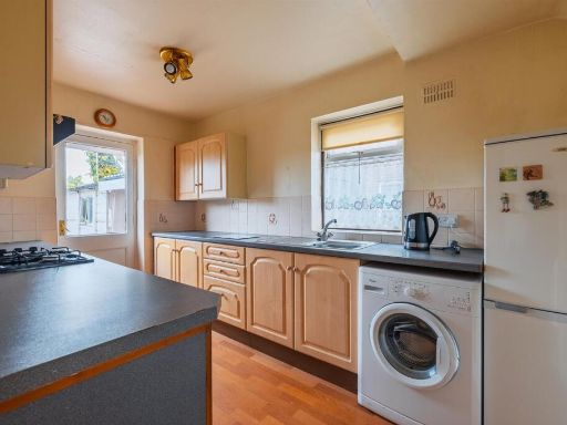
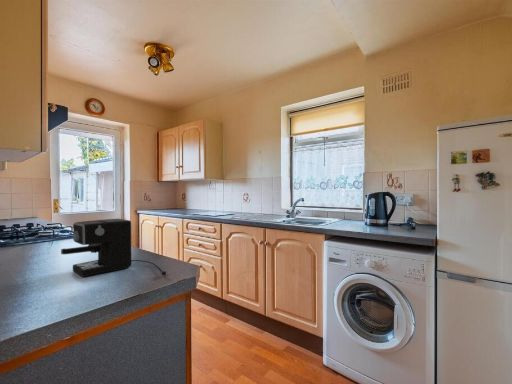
+ coffee maker [60,218,167,278]
